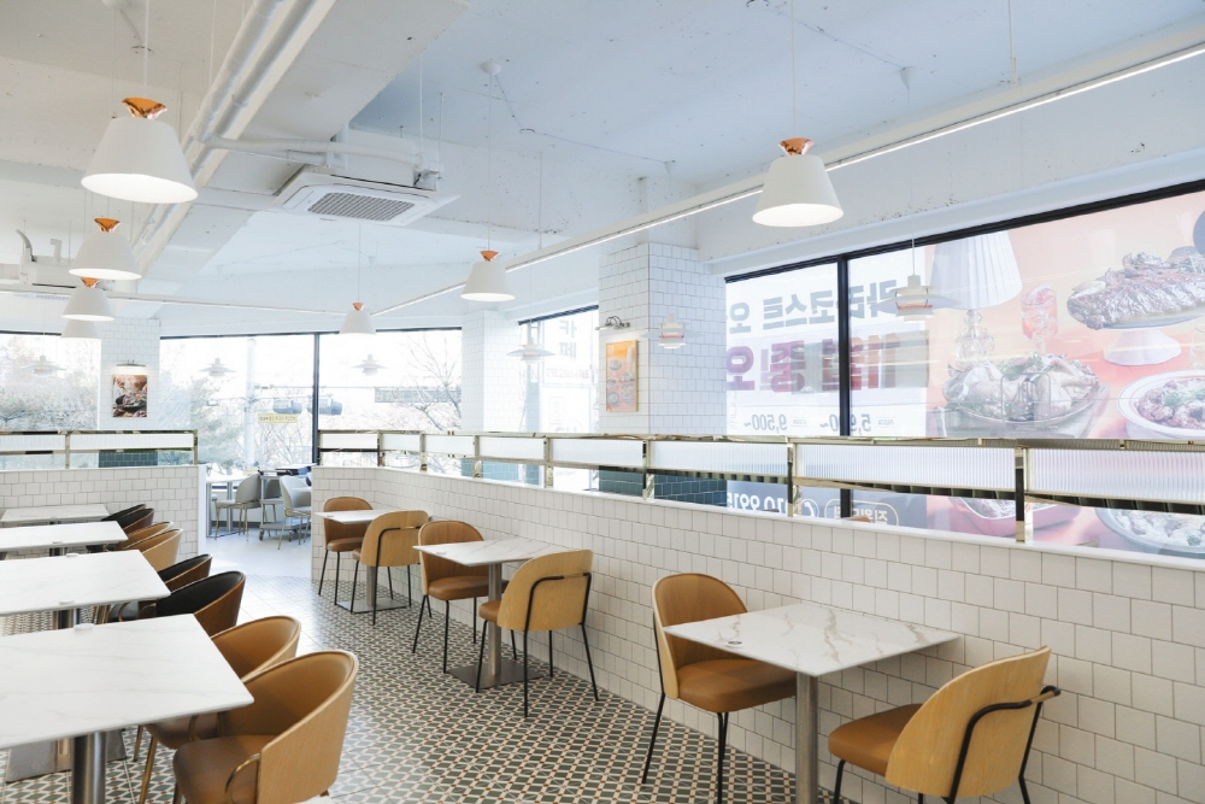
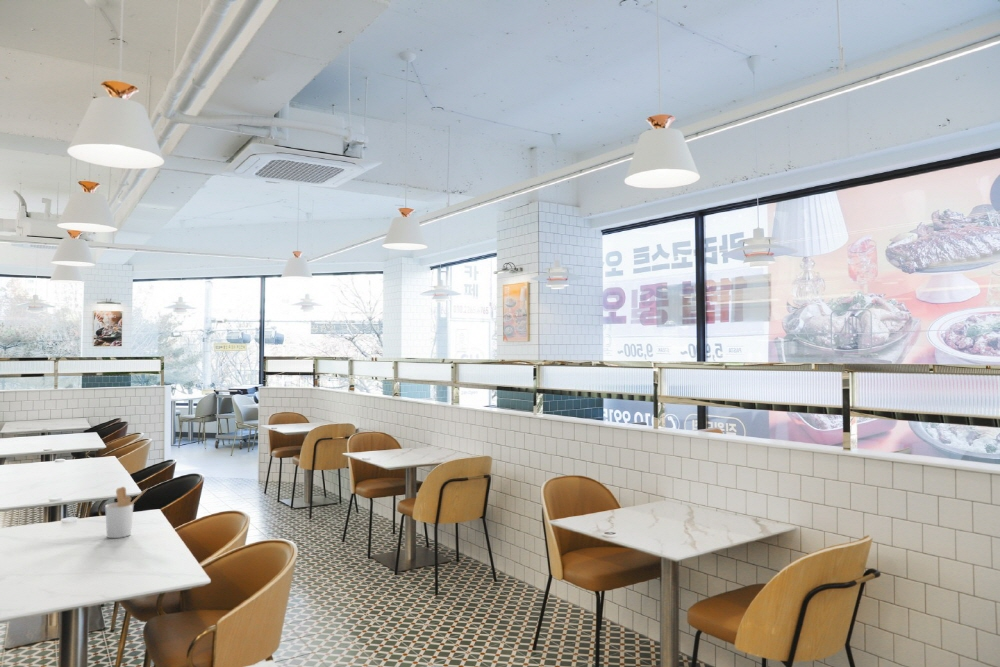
+ utensil holder [104,486,149,539]
